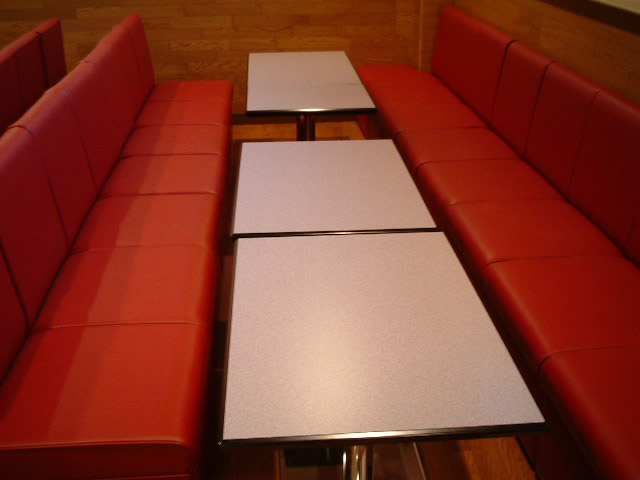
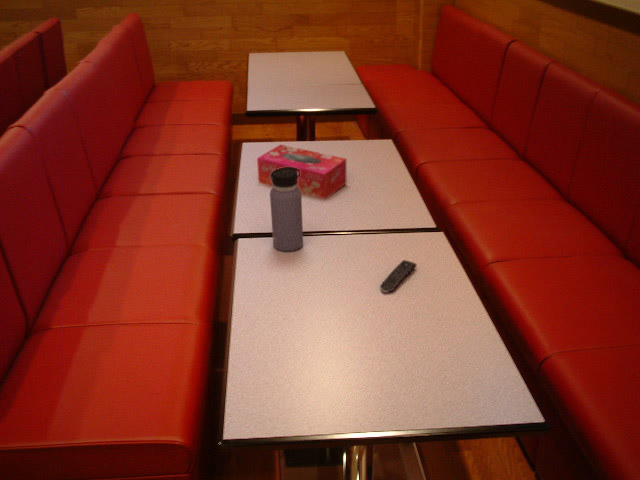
+ water bottle [269,167,304,253]
+ remote control [379,259,417,294]
+ tissue box [256,143,347,200]
